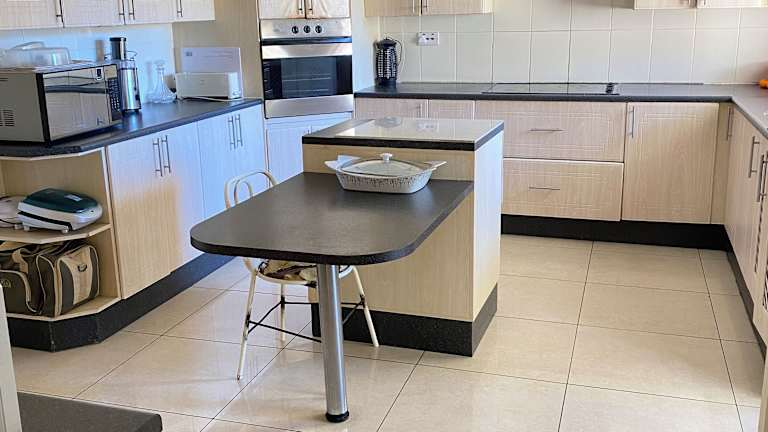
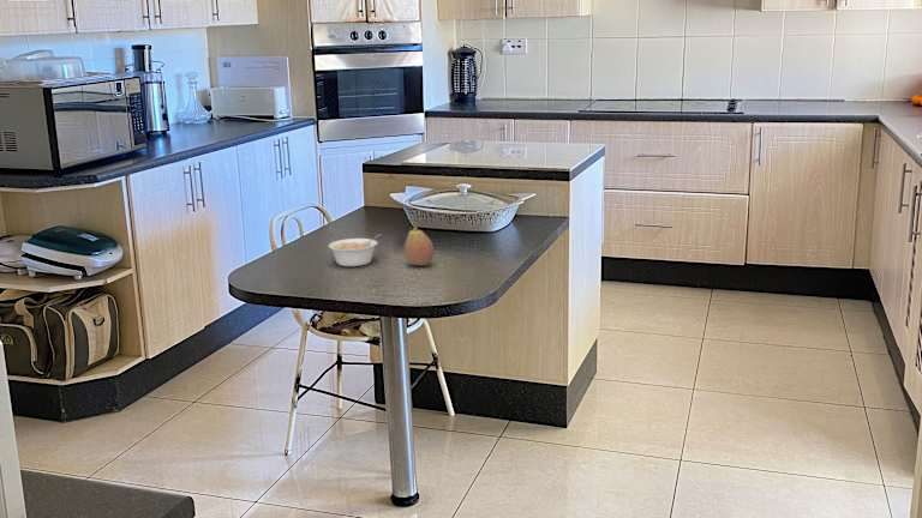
+ fruit [403,217,435,267]
+ legume [328,233,383,267]
